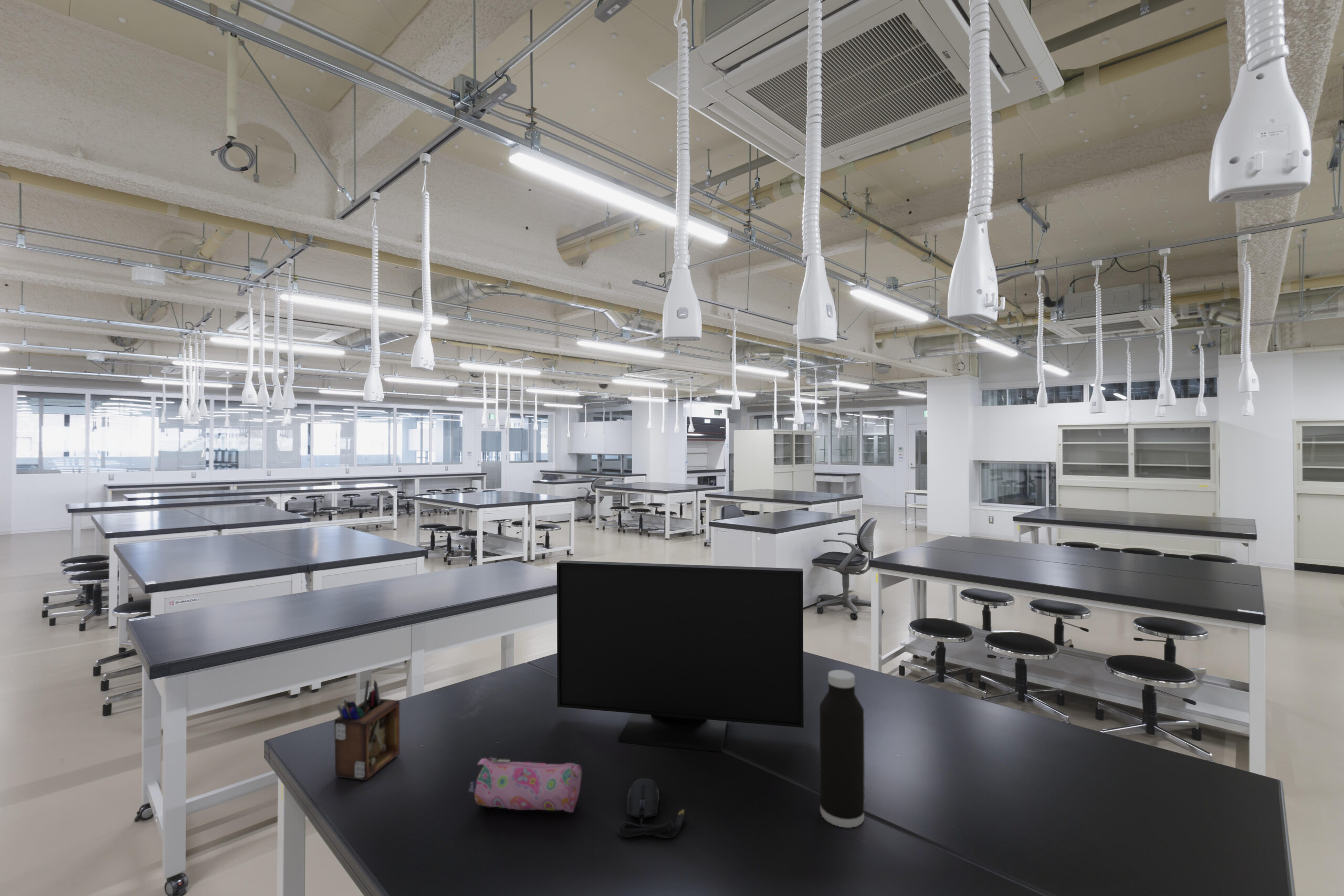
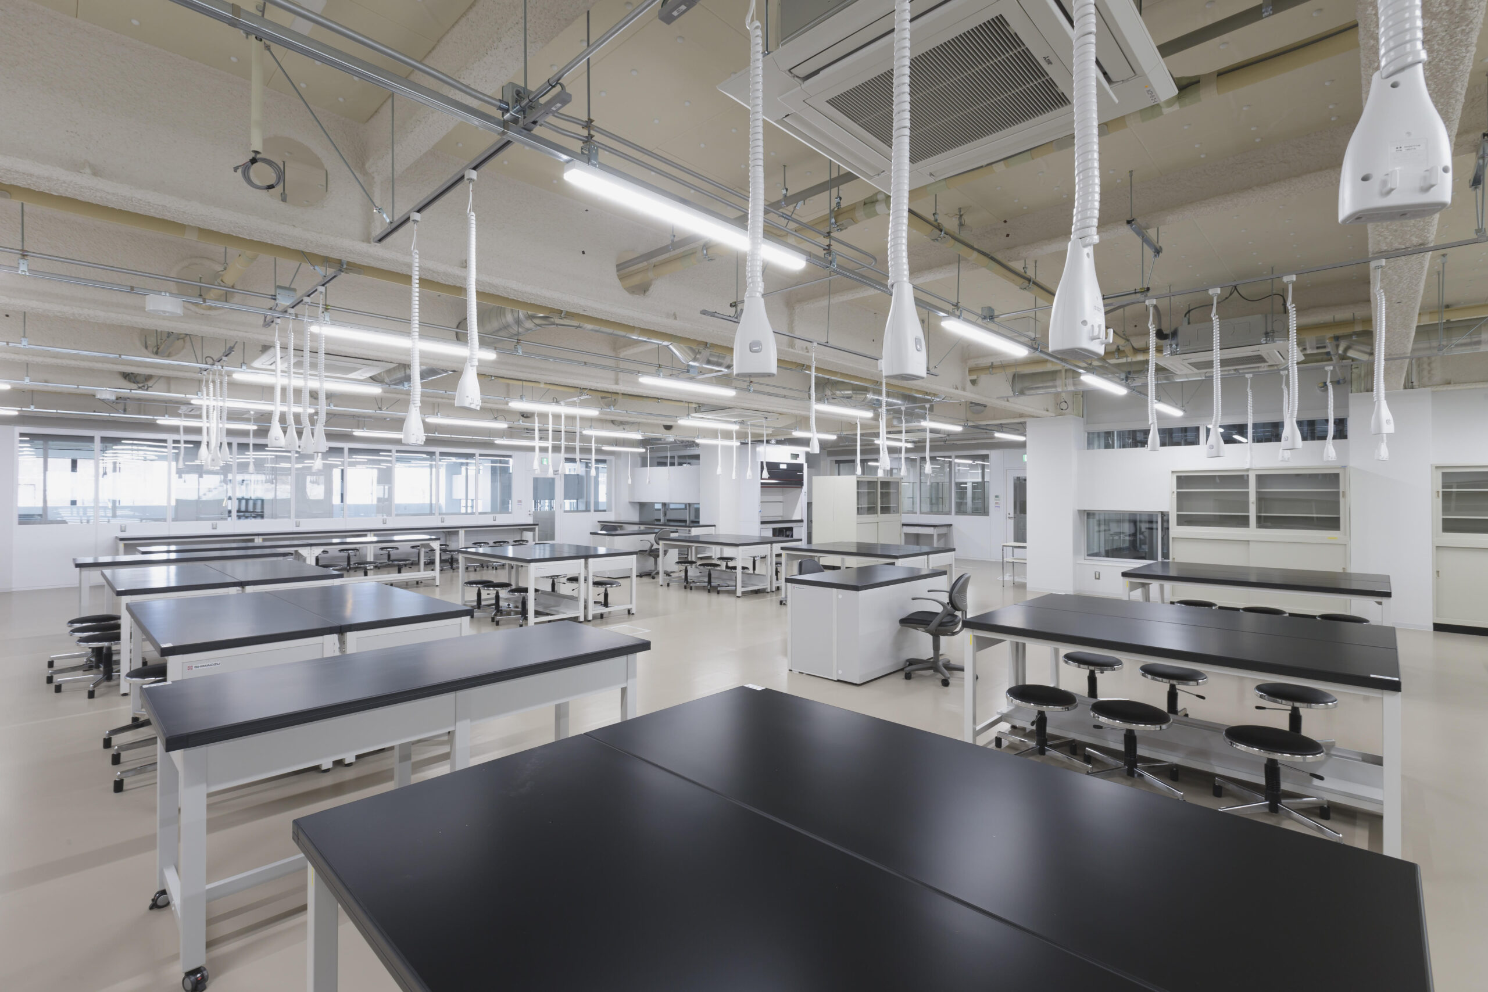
- computer monitor [556,560,804,752]
- desk organizer [334,679,400,781]
- water bottle [819,669,865,828]
- pencil case [468,757,583,813]
- computer mouse [617,778,685,839]
